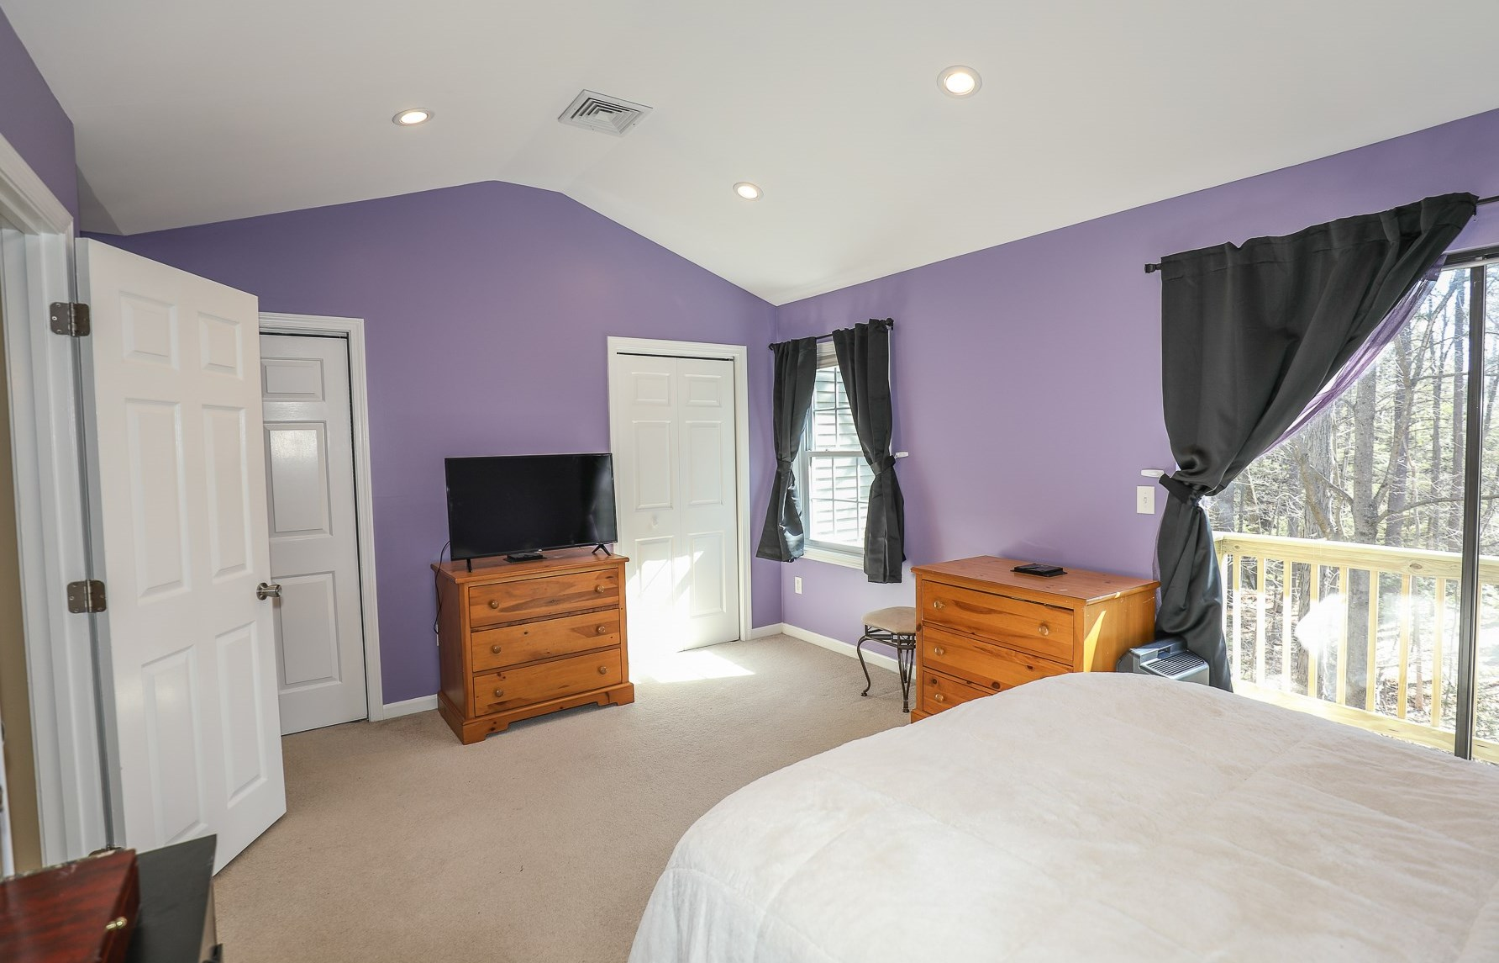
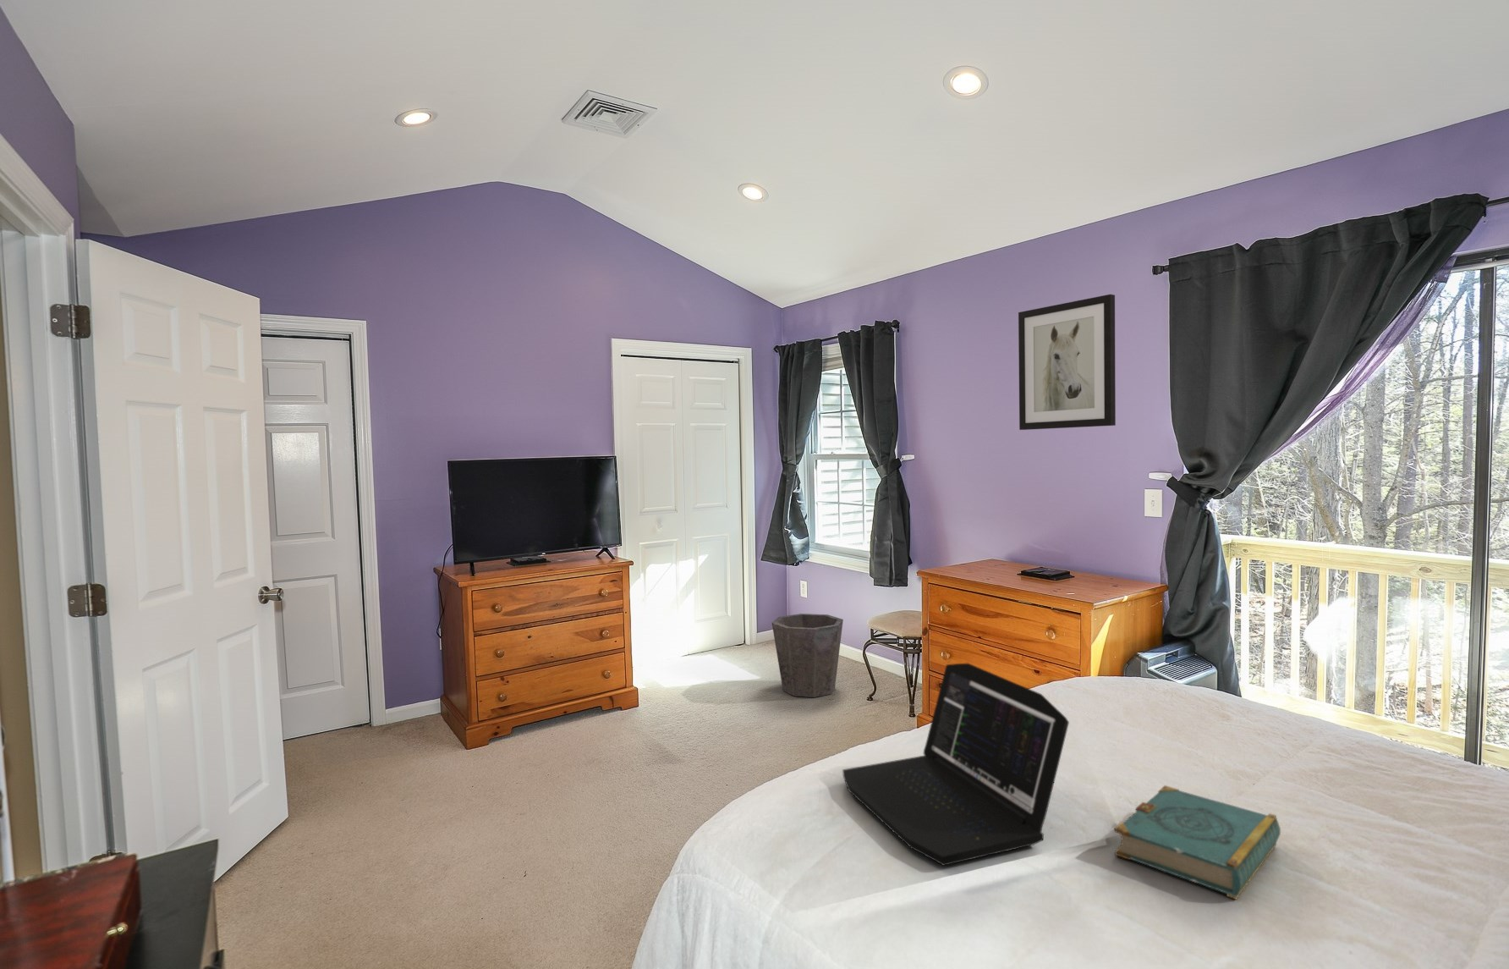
+ book [1114,784,1281,901]
+ laptop [841,662,1070,867]
+ waste bin [771,613,845,698]
+ wall art [1017,294,1116,431]
